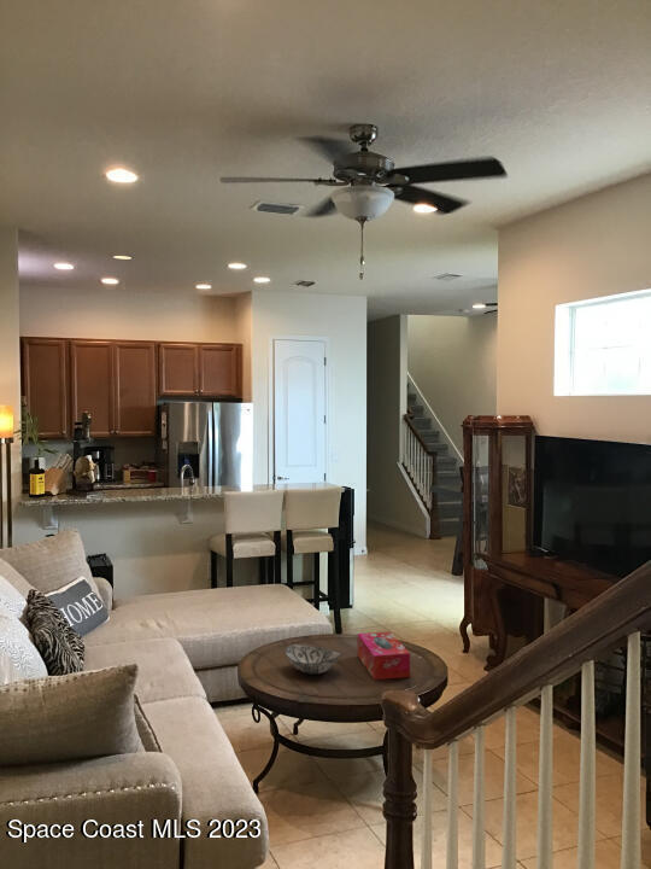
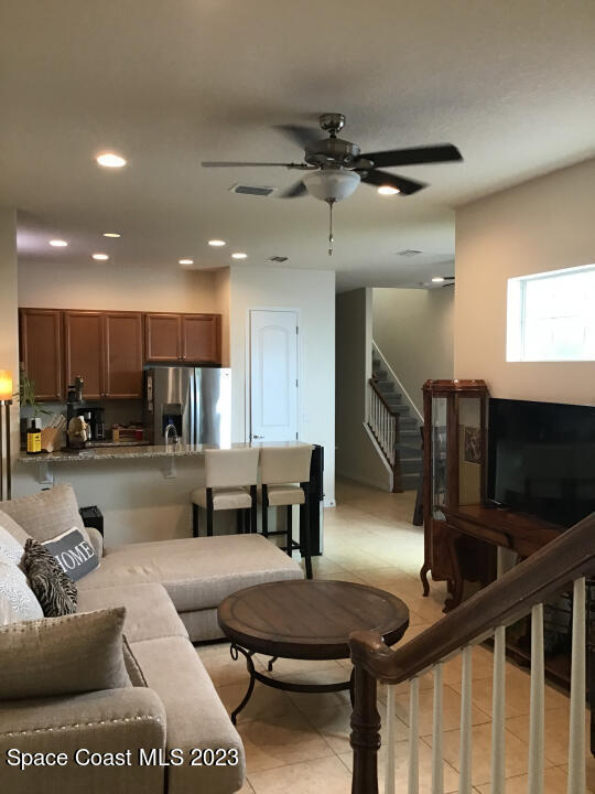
- tissue box [357,630,411,681]
- decorative bowl [283,643,342,675]
